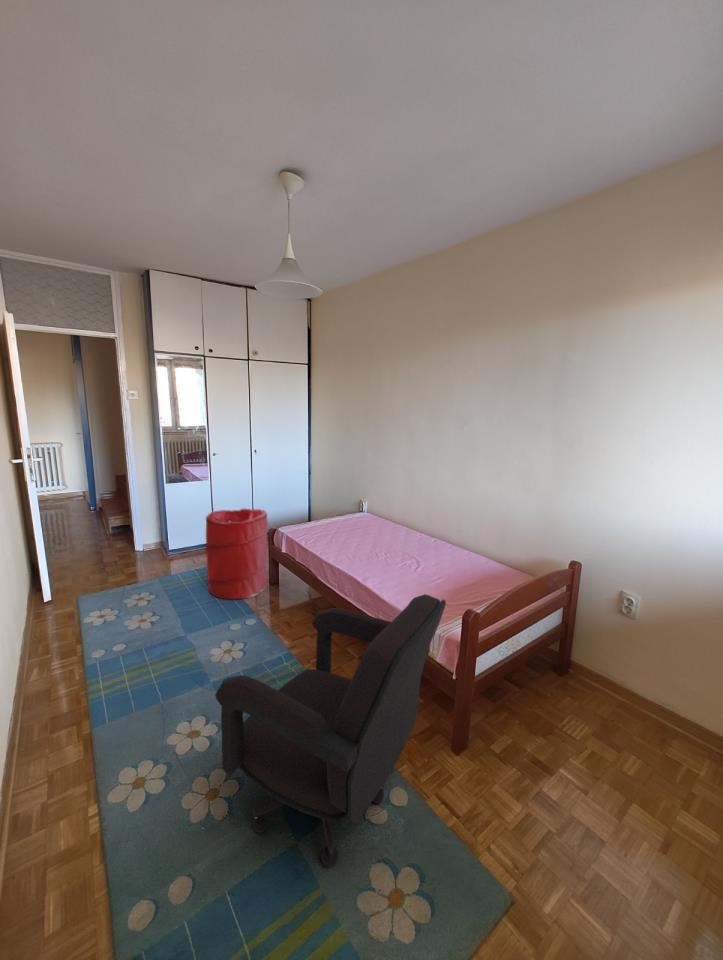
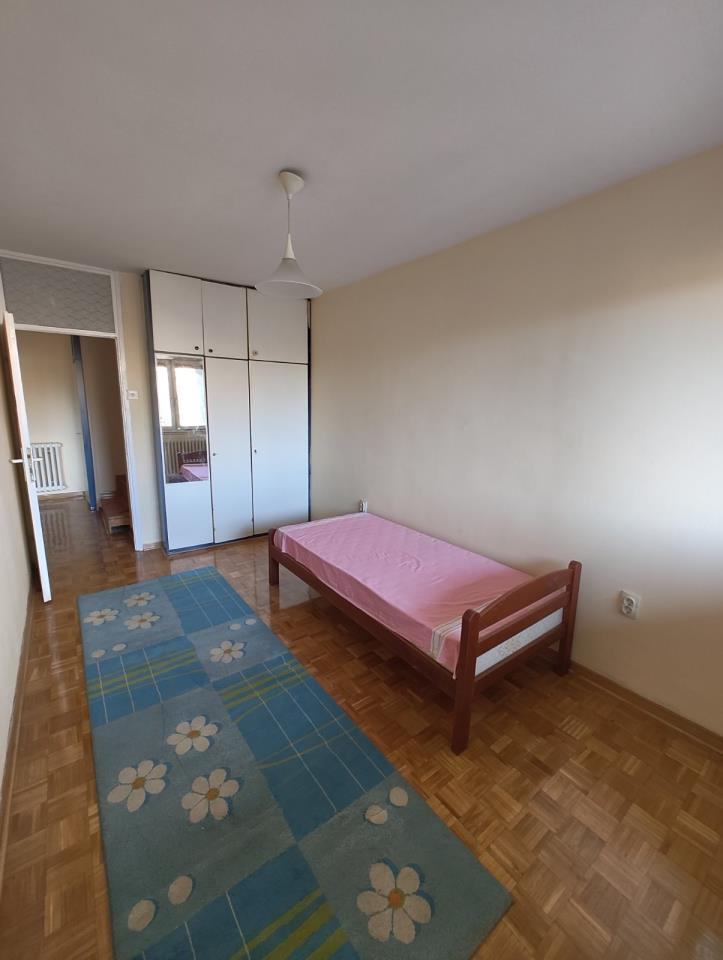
- laundry hamper [205,507,269,600]
- office chair [214,593,447,868]
